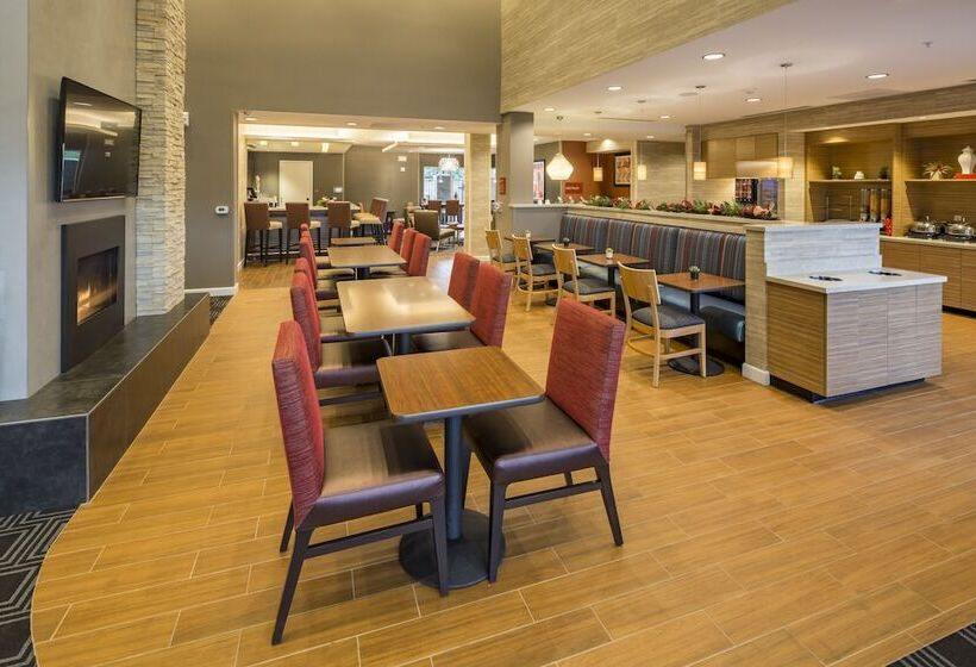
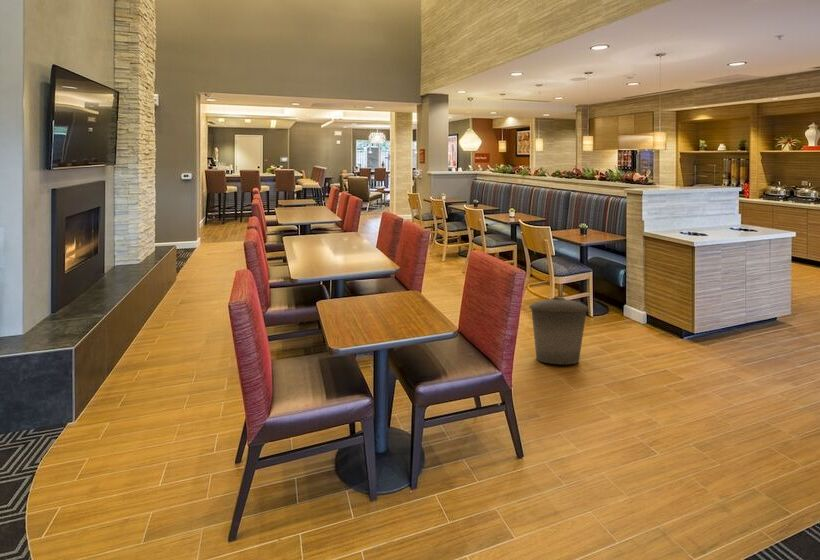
+ trash can [529,296,589,365]
